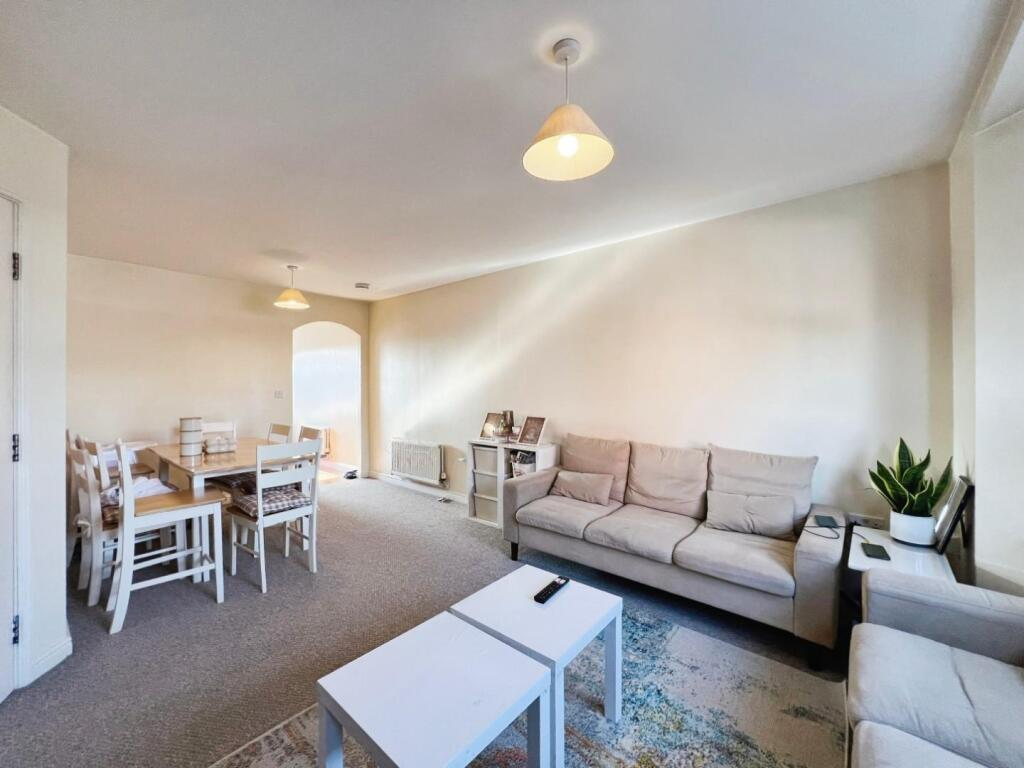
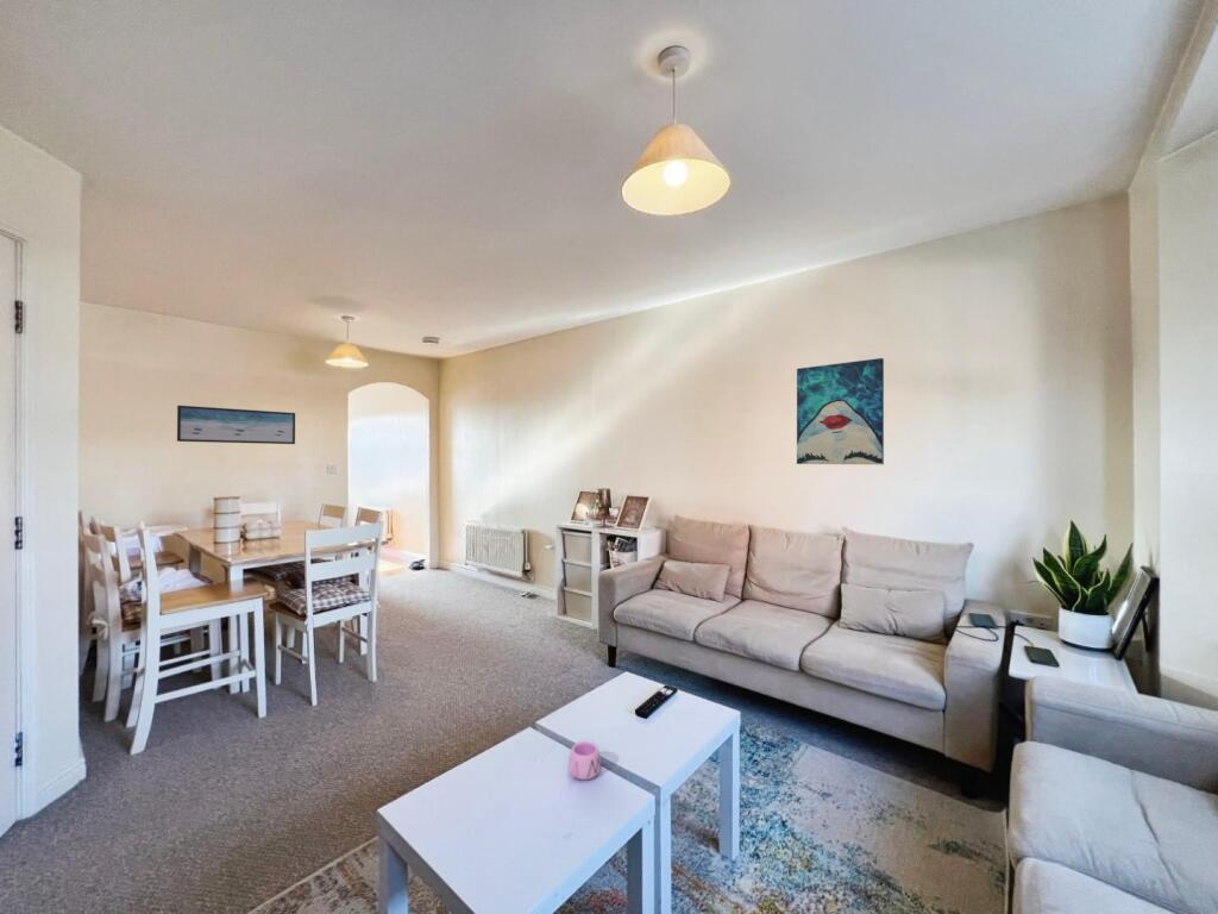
+ wall art [176,405,296,445]
+ wall art [796,357,885,465]
+ mug [567,740,602,781]
